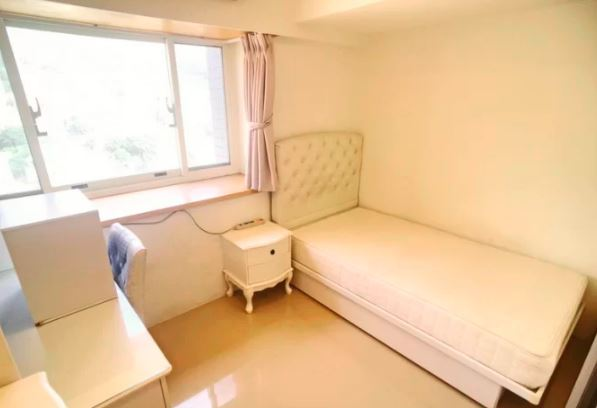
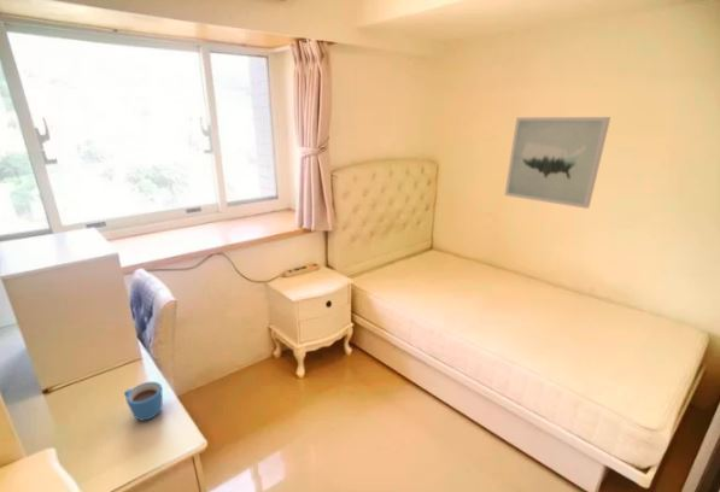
+ wall art [504,116,611,210]
+ mug [123,381,164,422]
